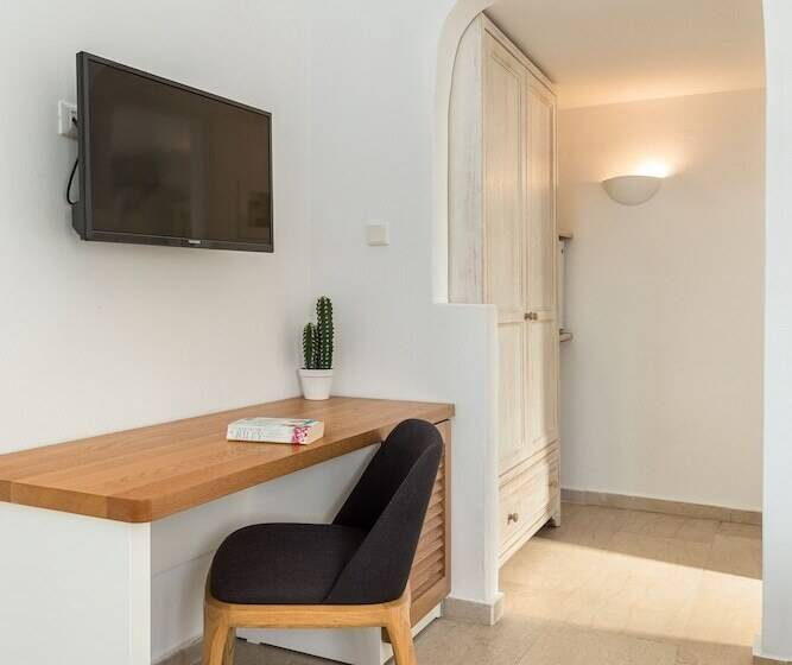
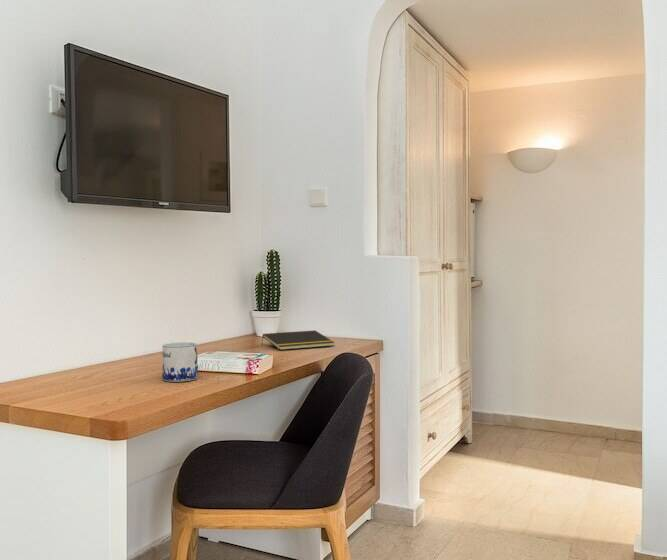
+ mug [161,341,199,383]
+ notepad [260,329,336,351]
